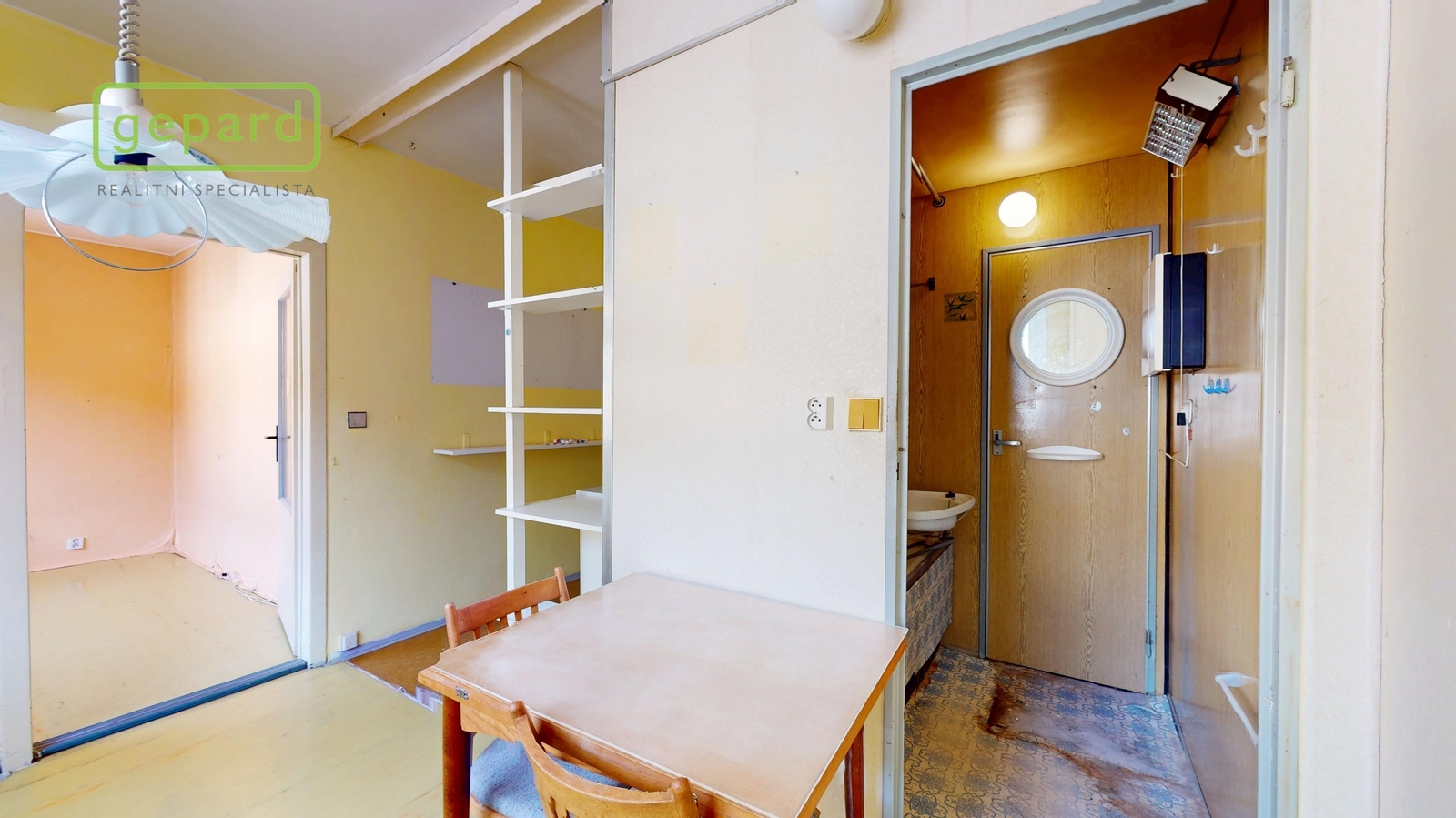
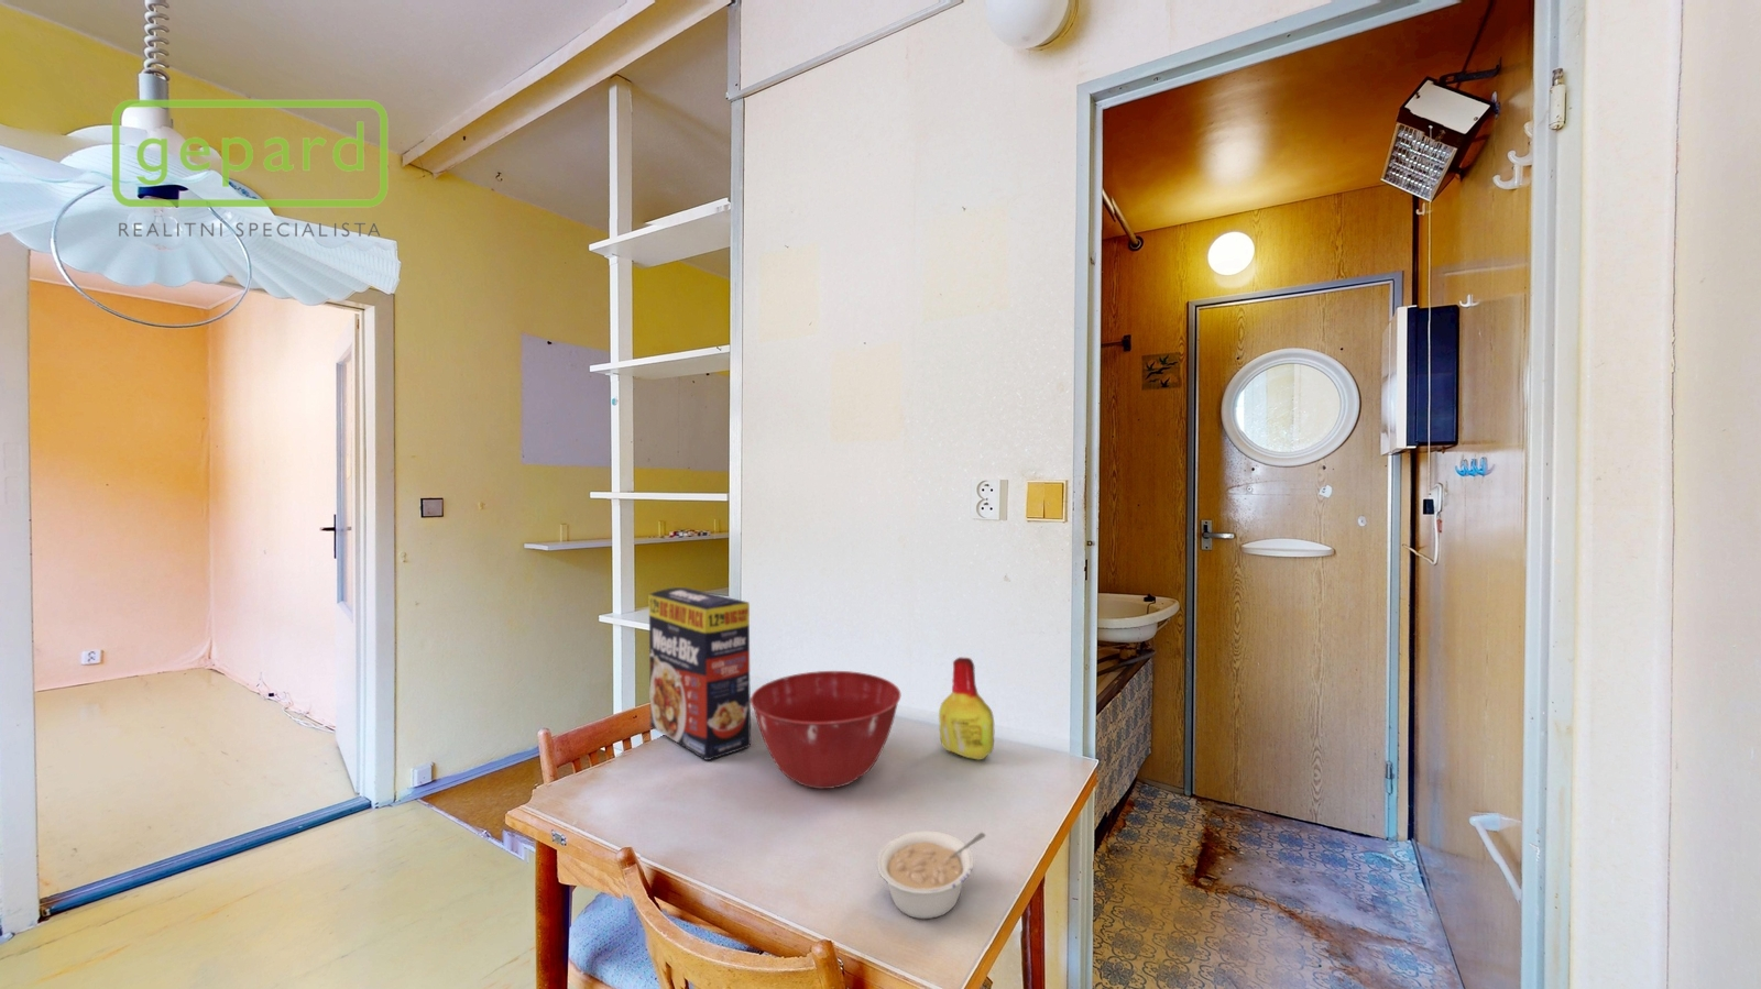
+ bottle [937,655,995,762]
+ mixing bowl [751,670,901,790]
+ legume [876,829,987,920]
+ cereal box [647,586,752,762]
